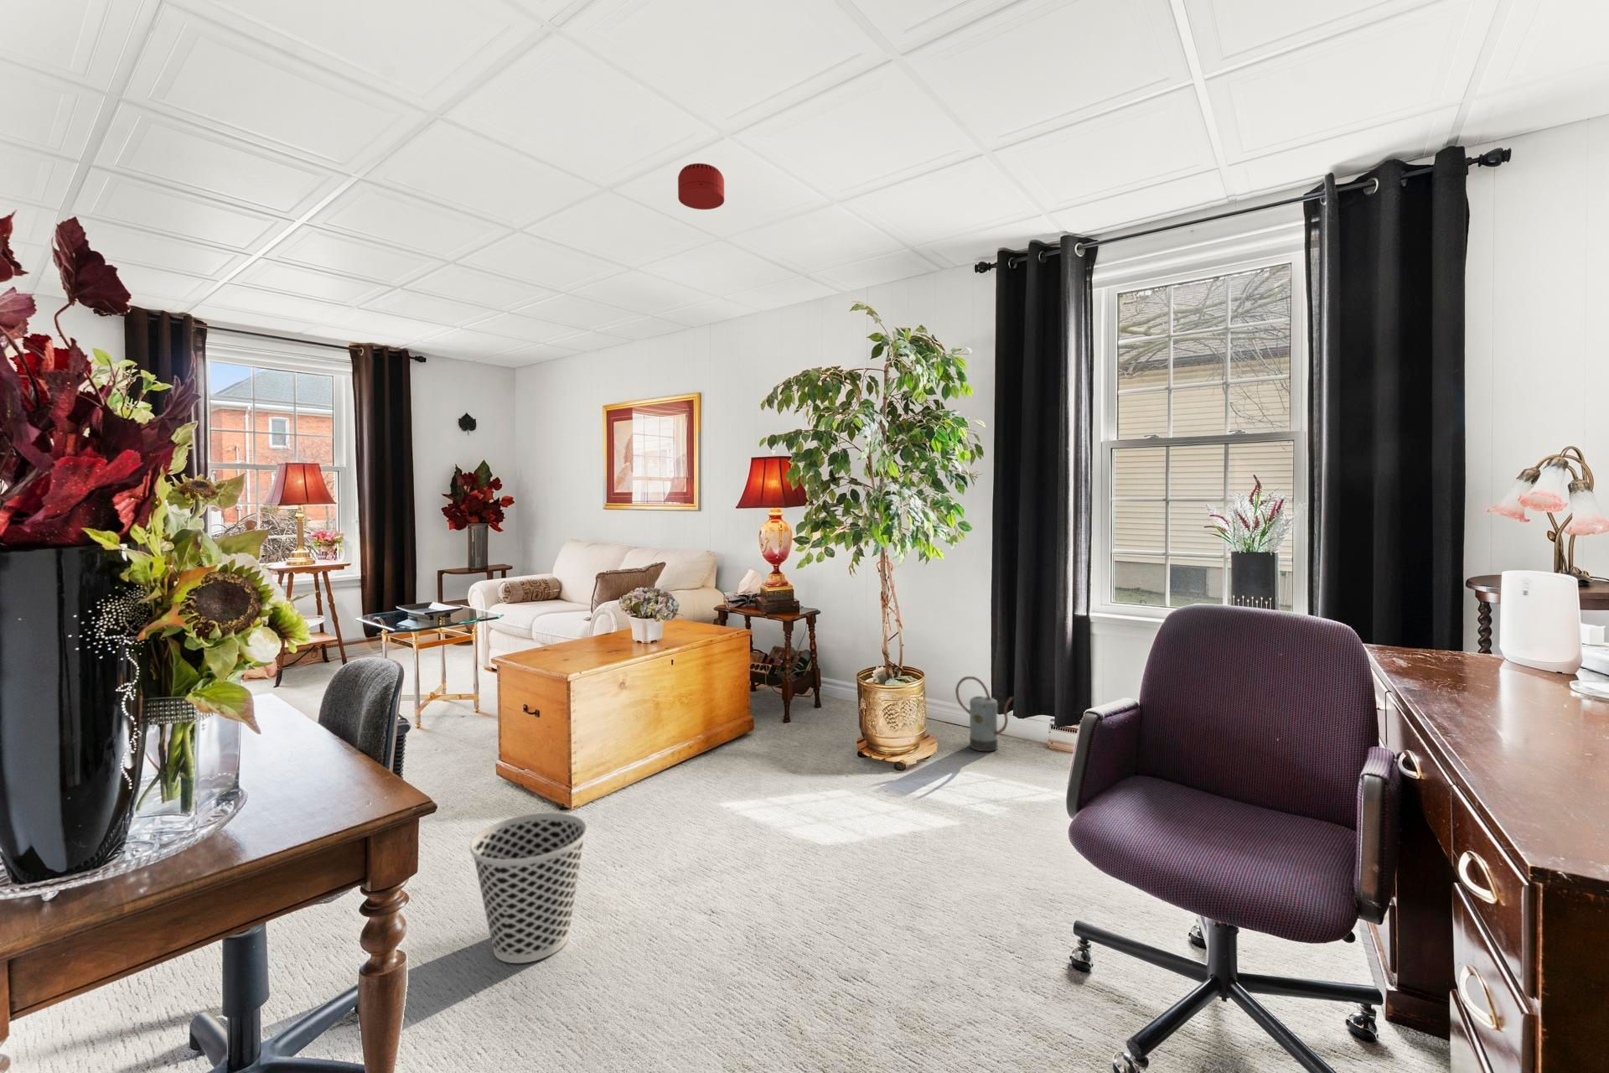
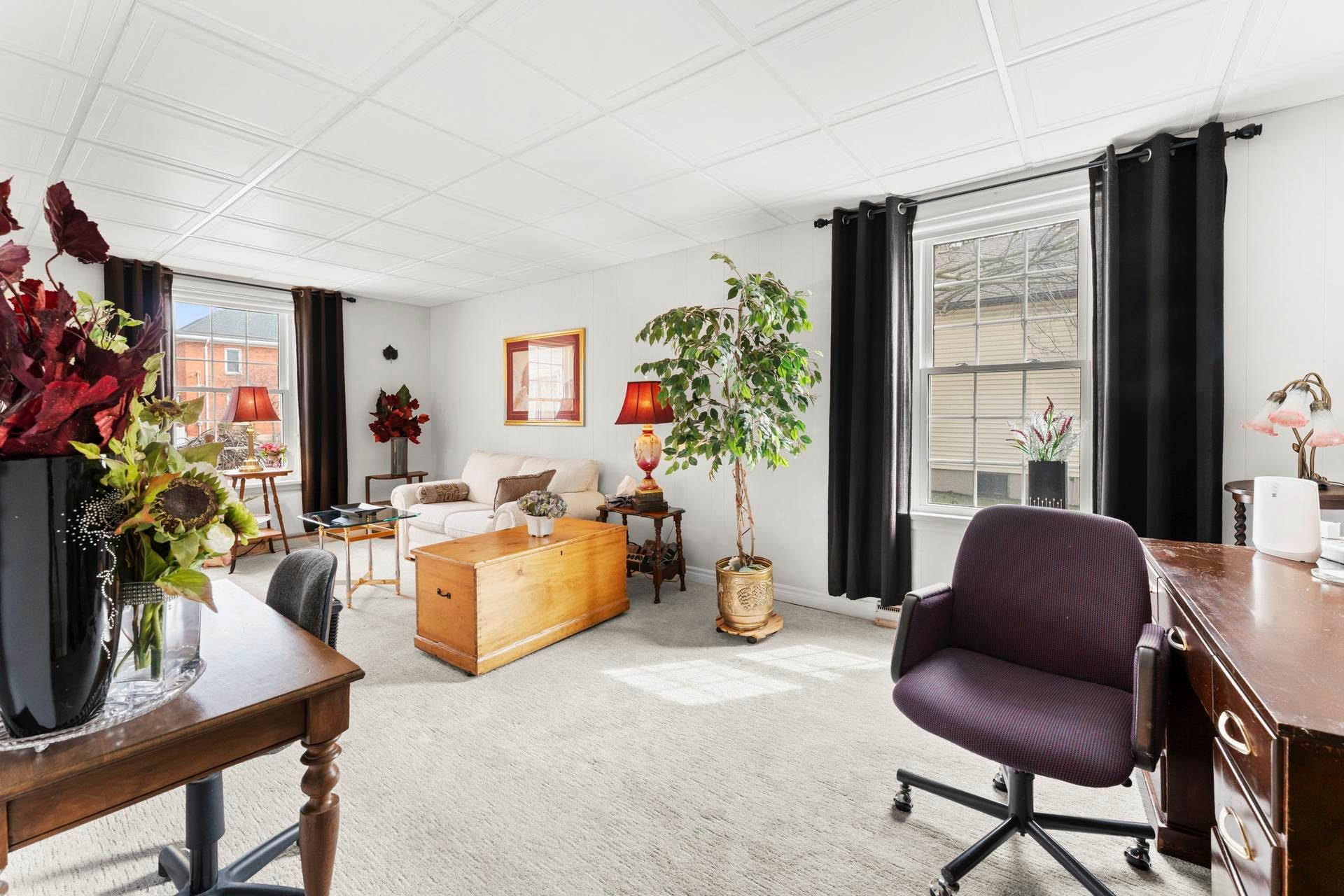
- wastebasket [469,812,588,964]
- watering can [954,675,1014,752]
- smoke detector [678,163,724,211]
